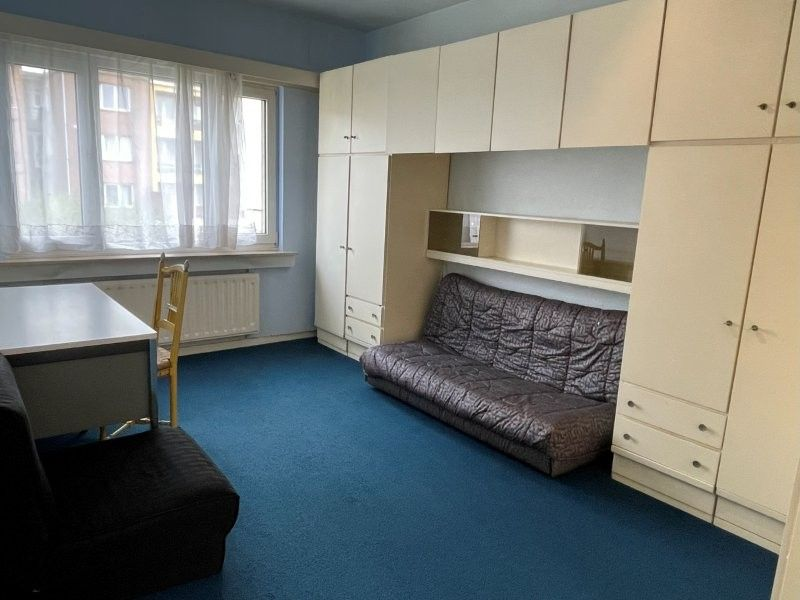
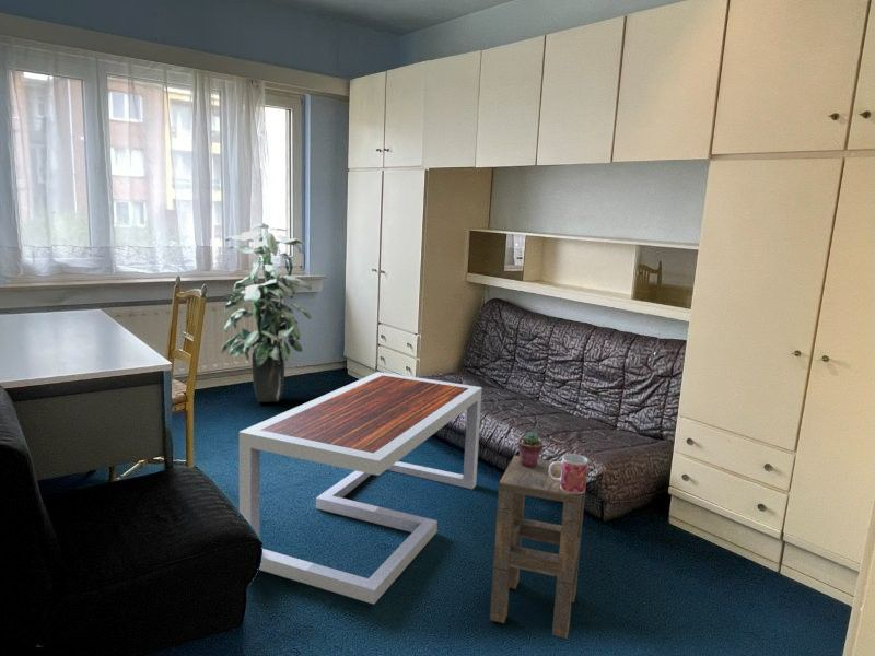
+ coffee table [238,371,483,605]
+ indoor plant [220,222,313,403]
+ side table [489,455,586,640]
+ mug [549,453,590,494]
+ potted succulent [516,431,545,467]
